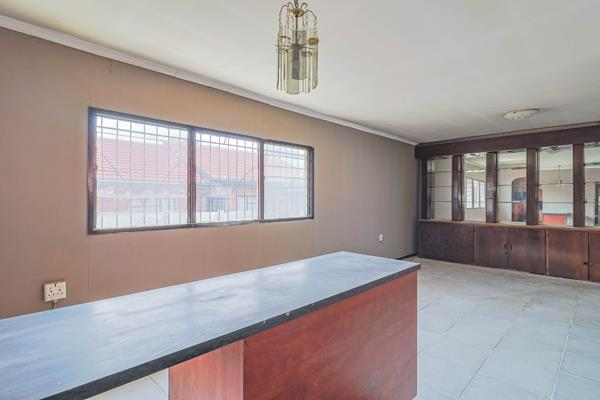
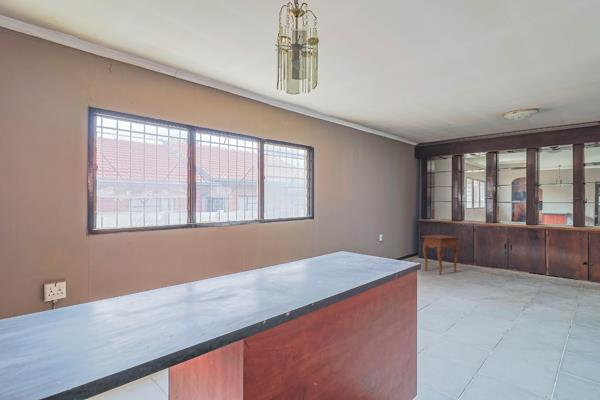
+ side table [421,234,460,276]
